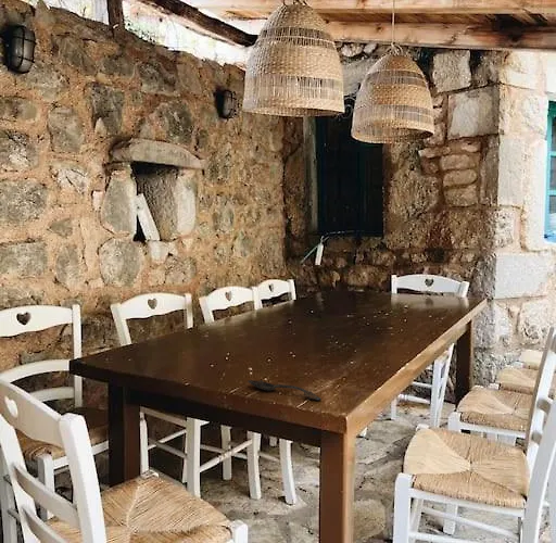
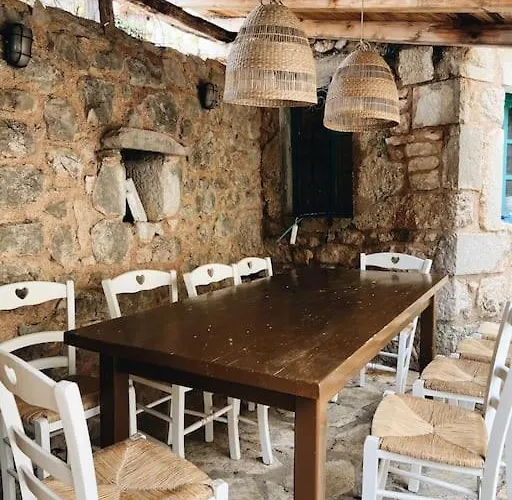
- spoon [247,379,323,401]
